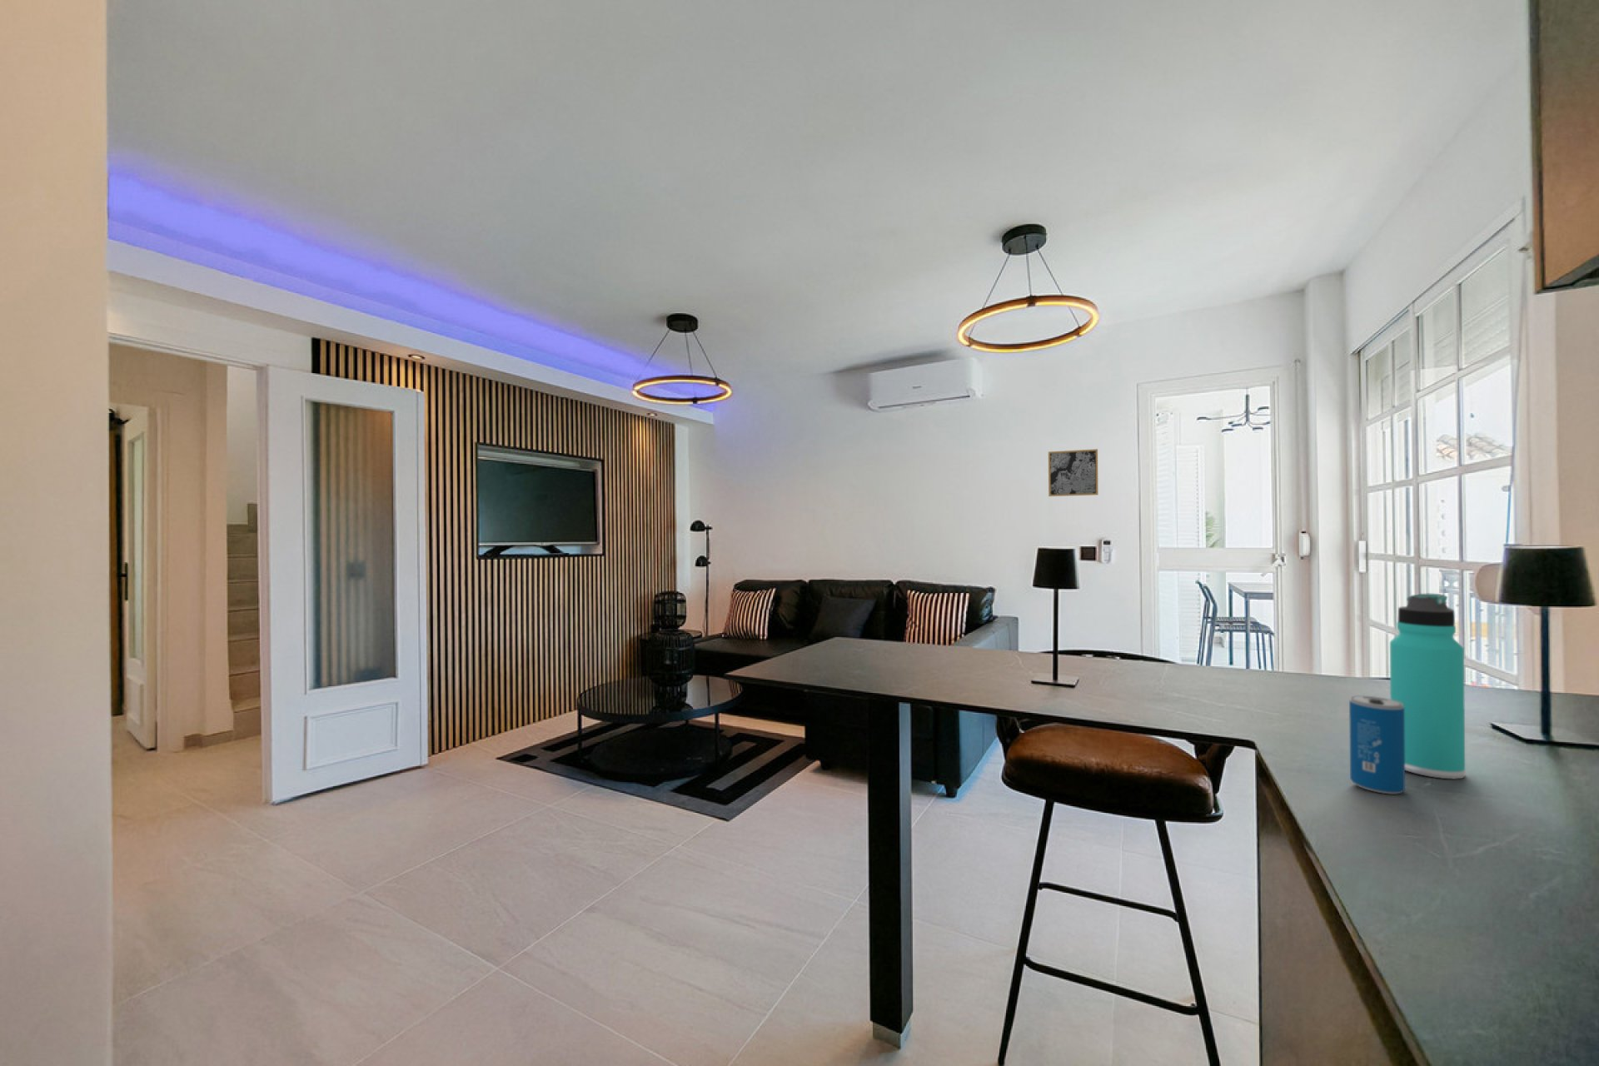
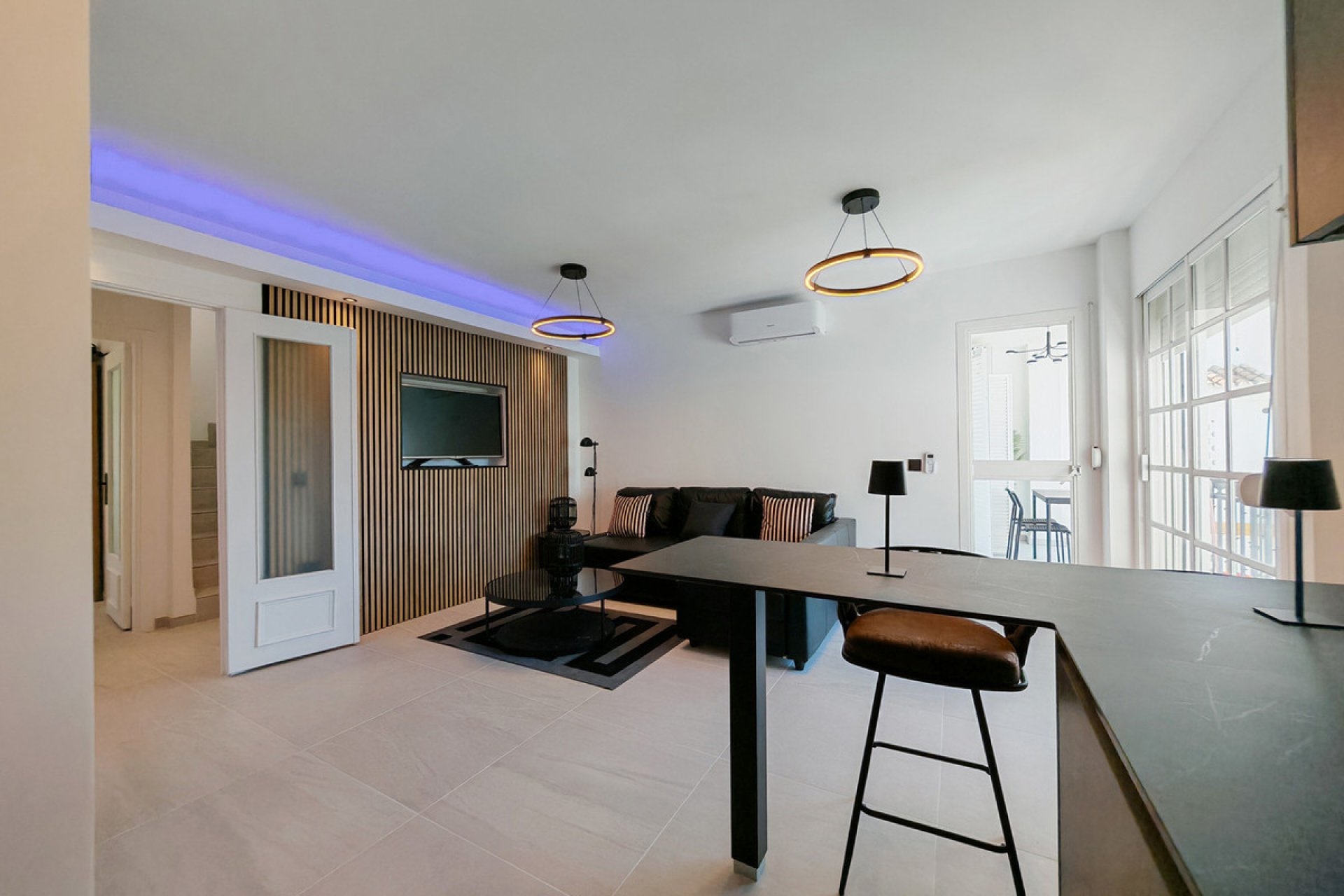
- thermos bottle [1390,592,1466,779]
- beverage can [1348,695,1406,795]
- wall art [1048,449,1099,497]
